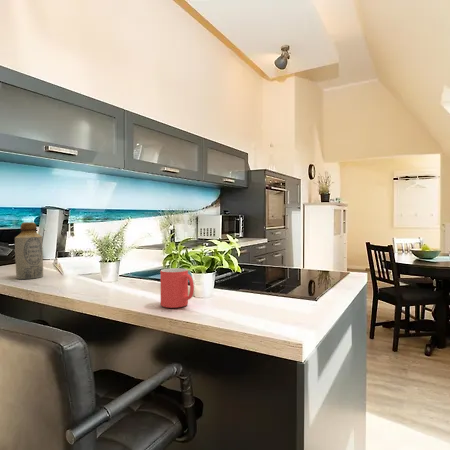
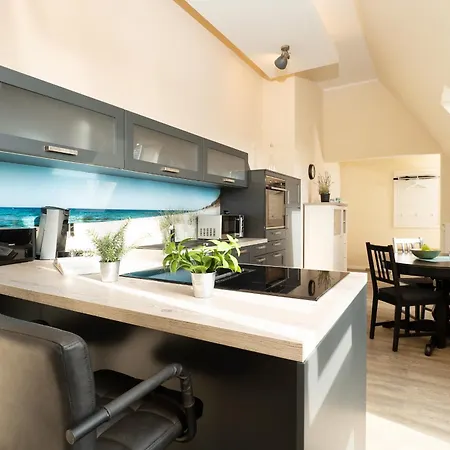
- bottle [14,221,44,280]
- mug [159,267,195,309]
